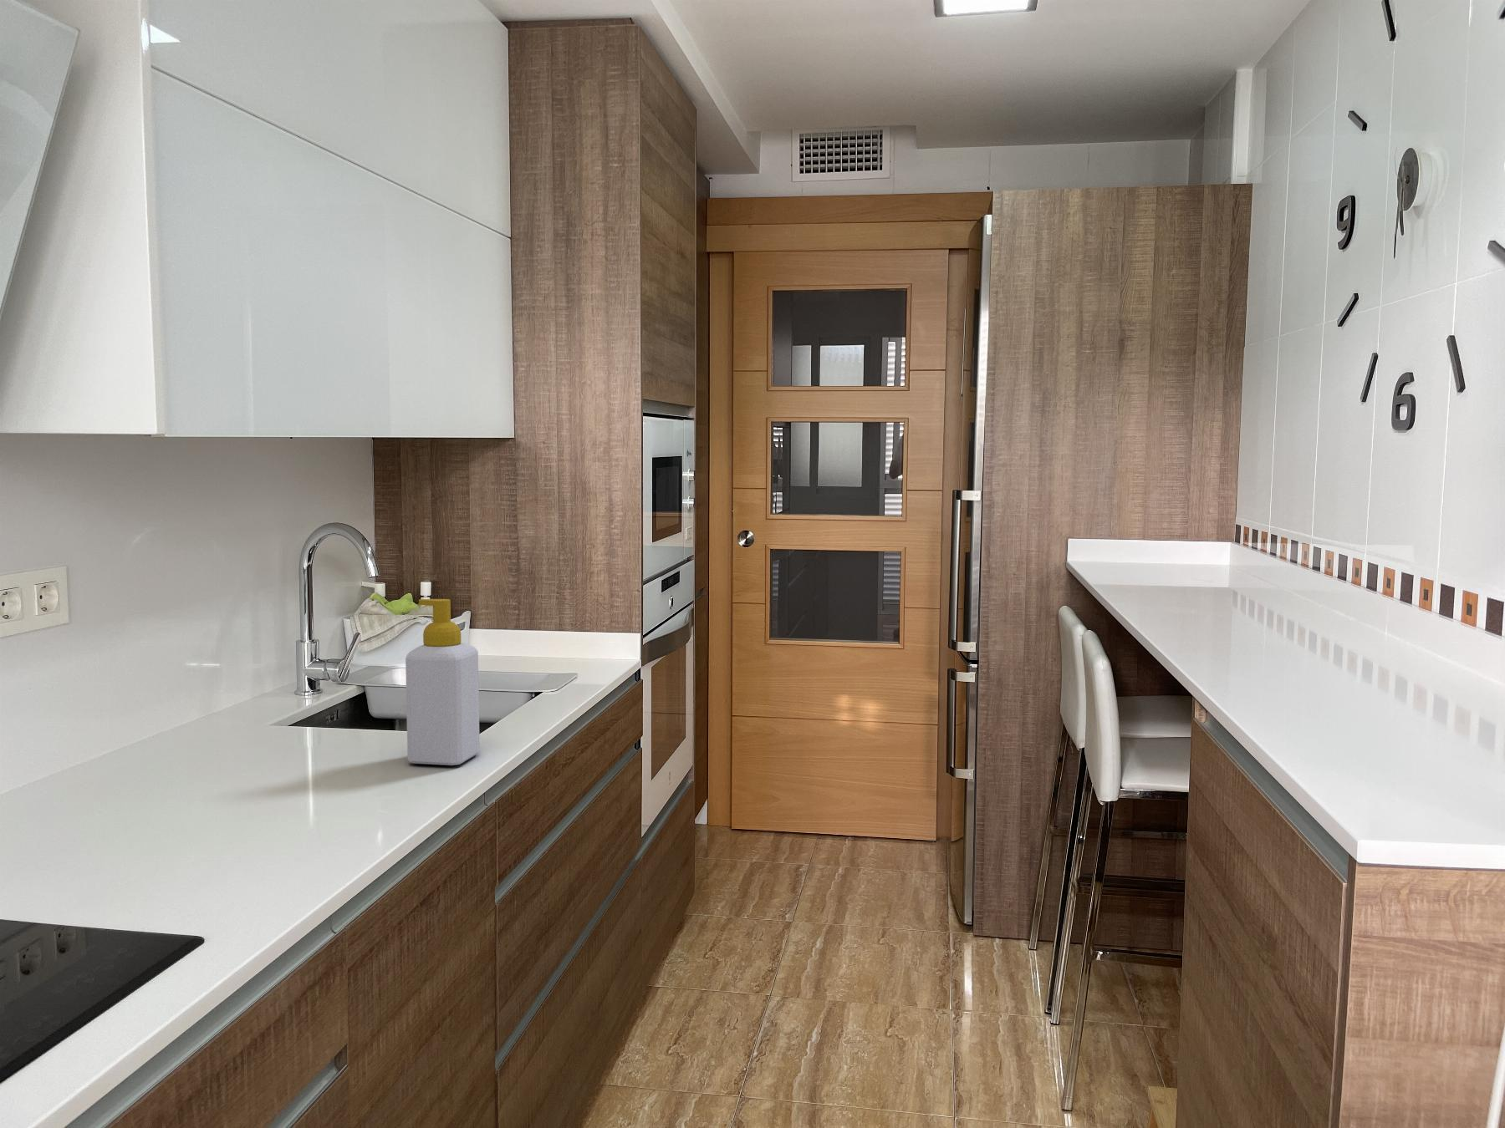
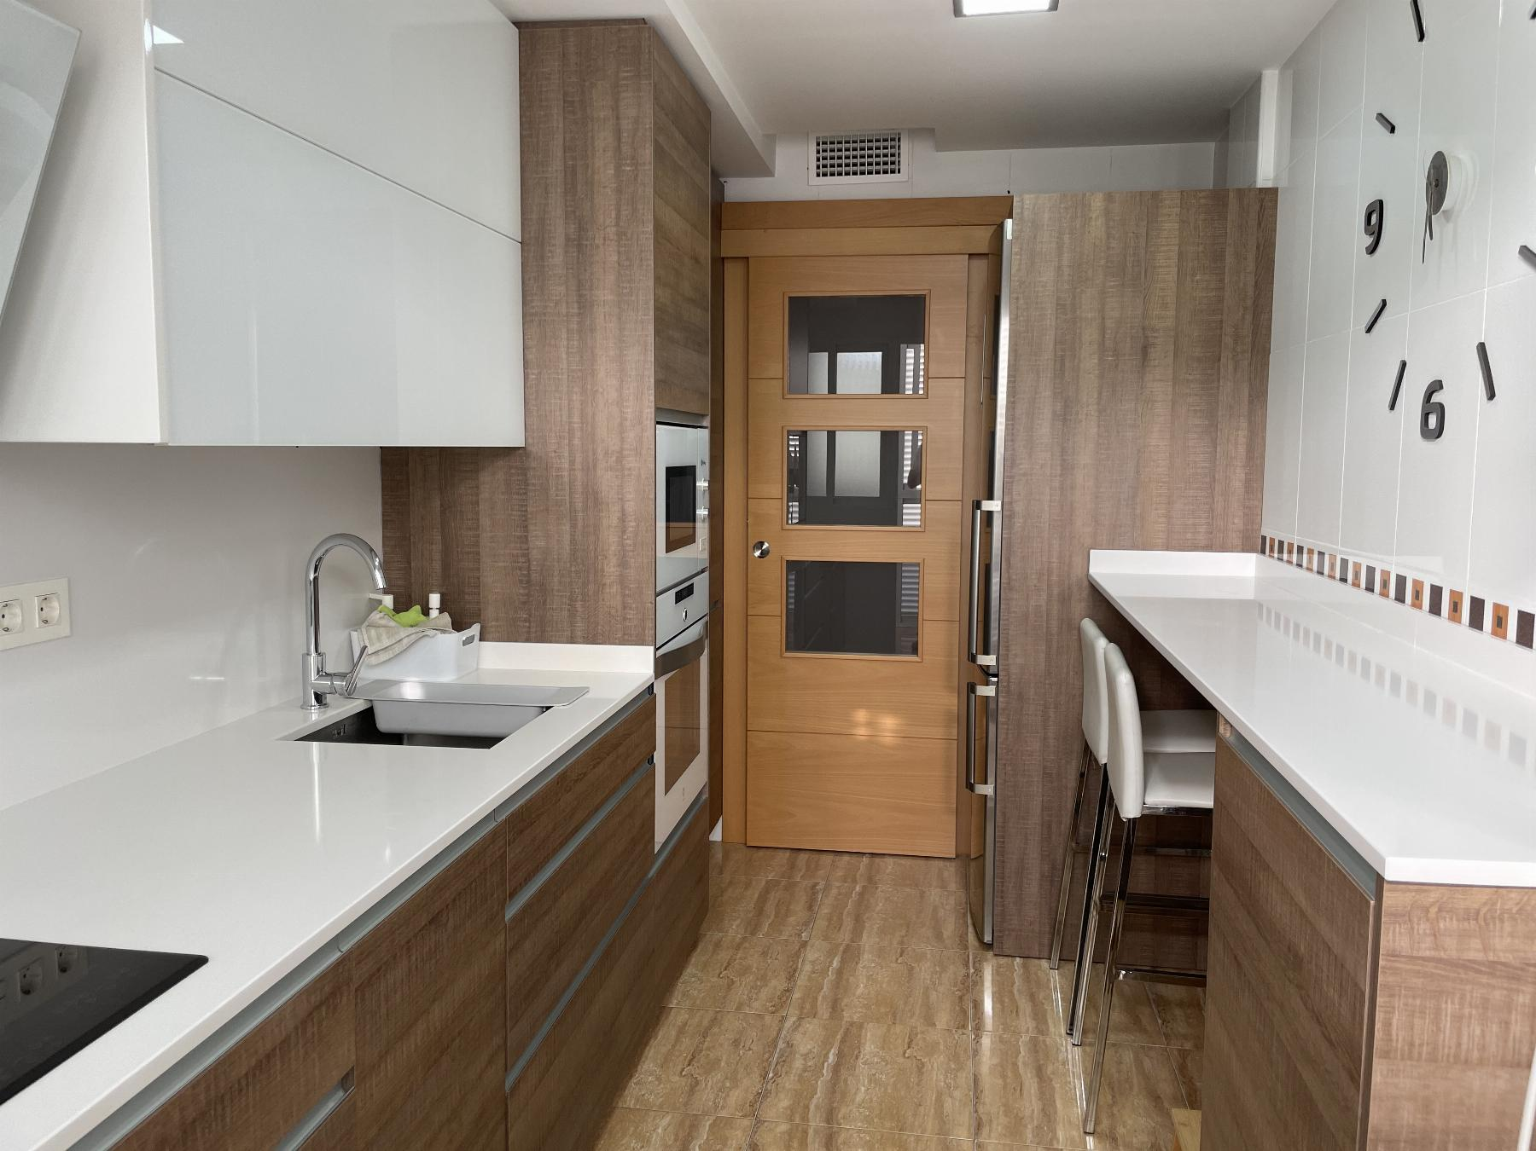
- soap bottle [404,598,481,767]
